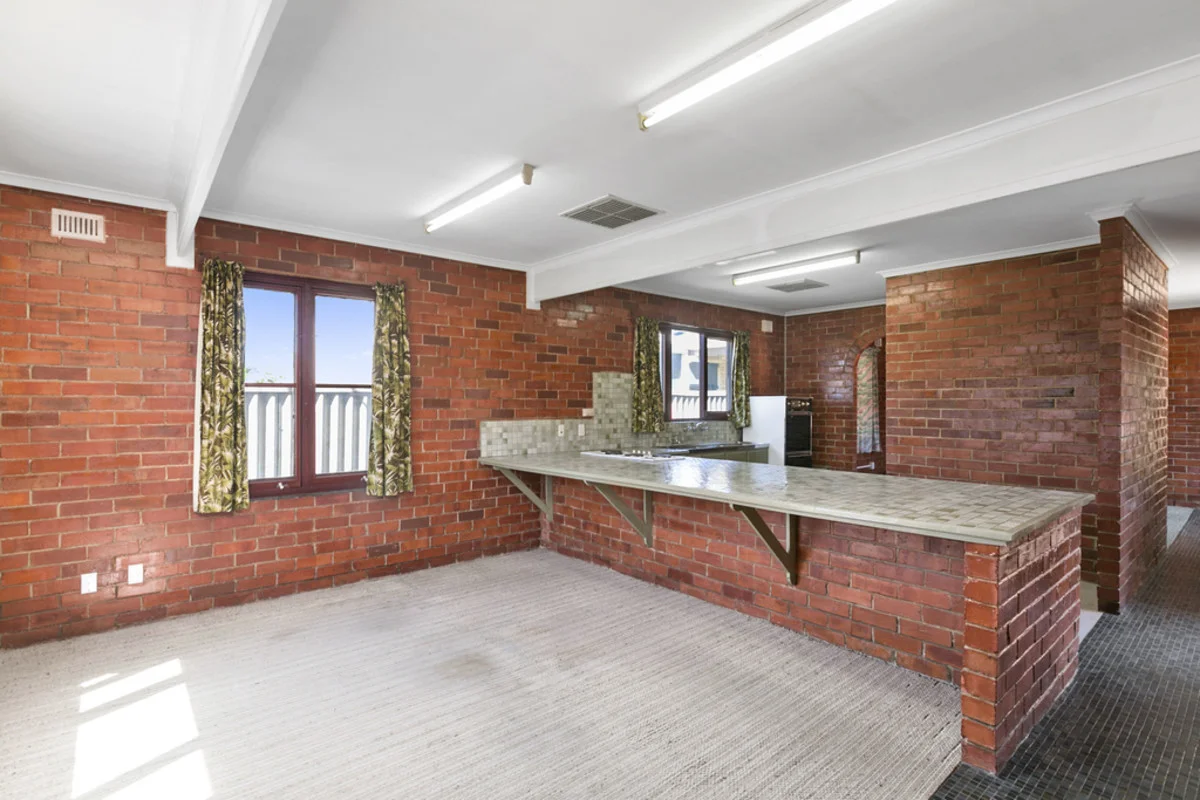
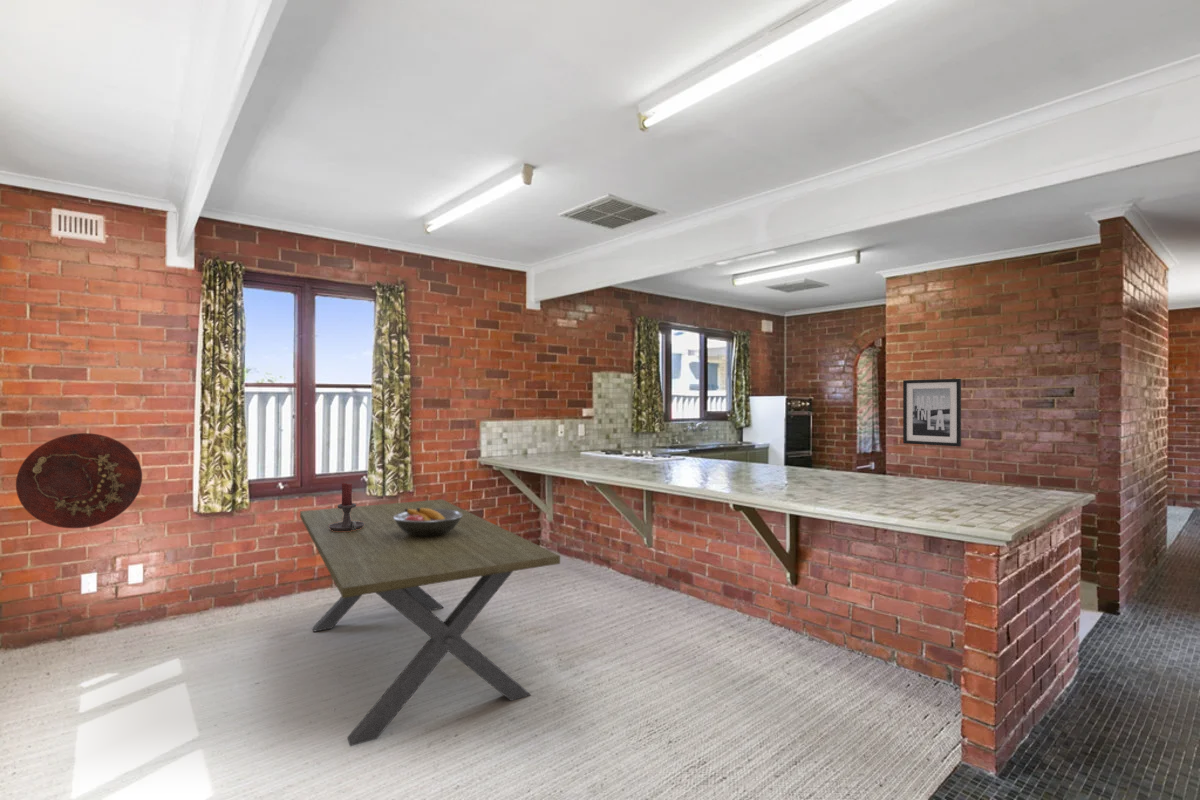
+ fruit bowl [393,508,463,537]
+ wall art [902,378,962,448]
+ decorative platter [15,432,143,529]
+ candle holder [329,482,364,531]
+ dining table [299,498,561,747]
